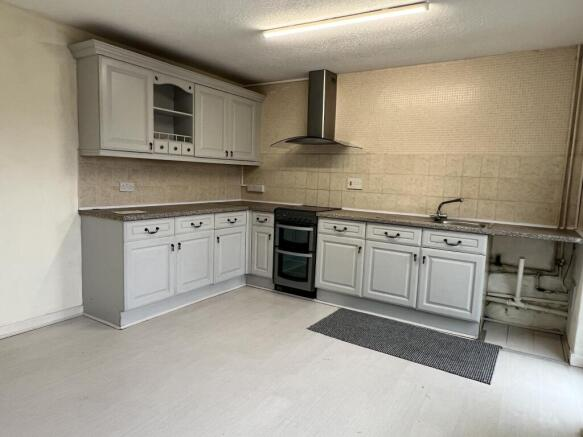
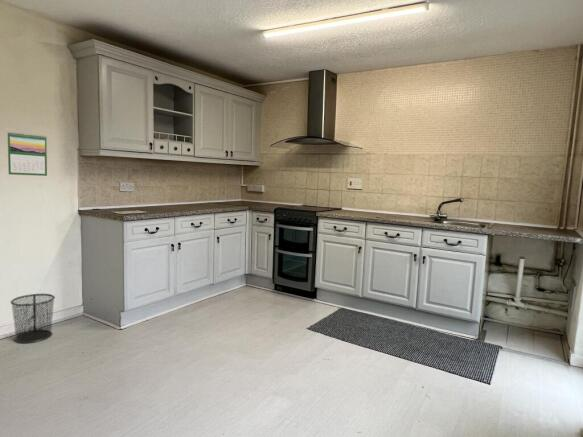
+ calendar [7,131,48,177]
+ waste bin [9,293,56,344]
